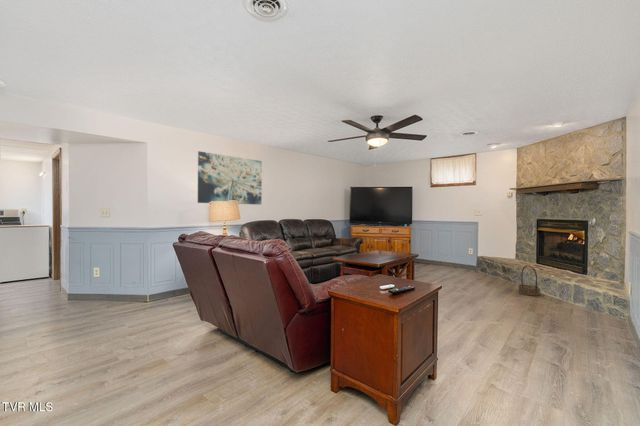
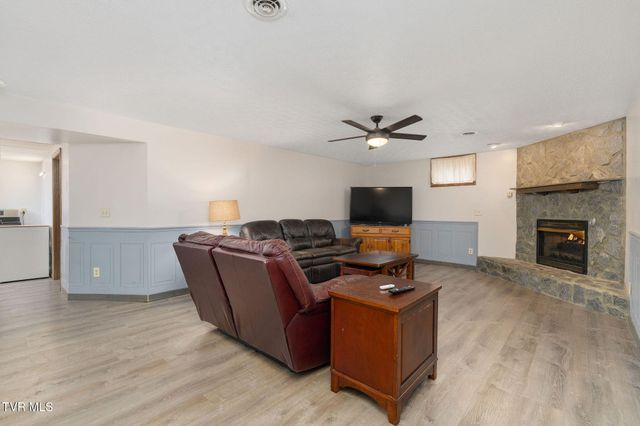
- basket [517,265,541,297]
- wall art [197,150,263,206]
